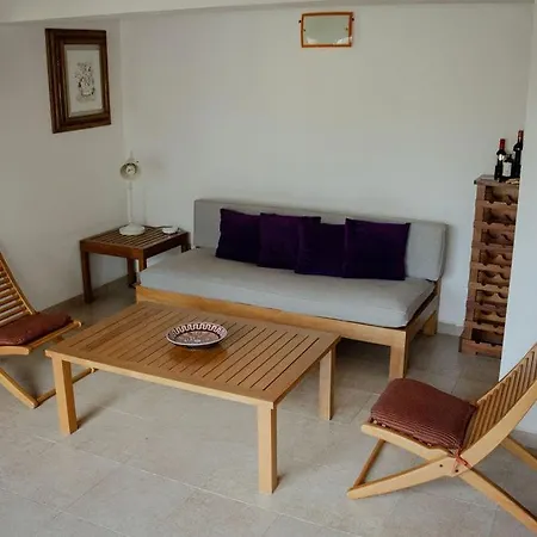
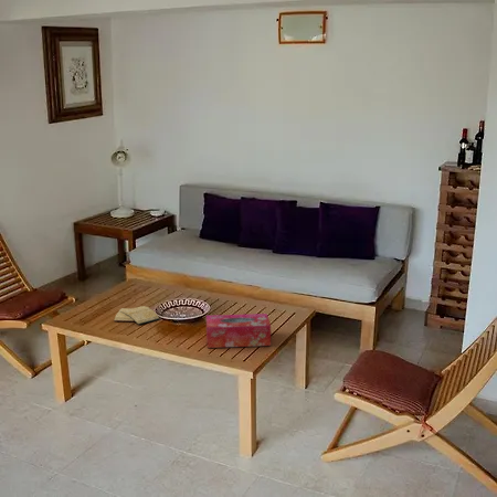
+ diary [113,305,161,326]
+ tissue box [205,313,272,349]
